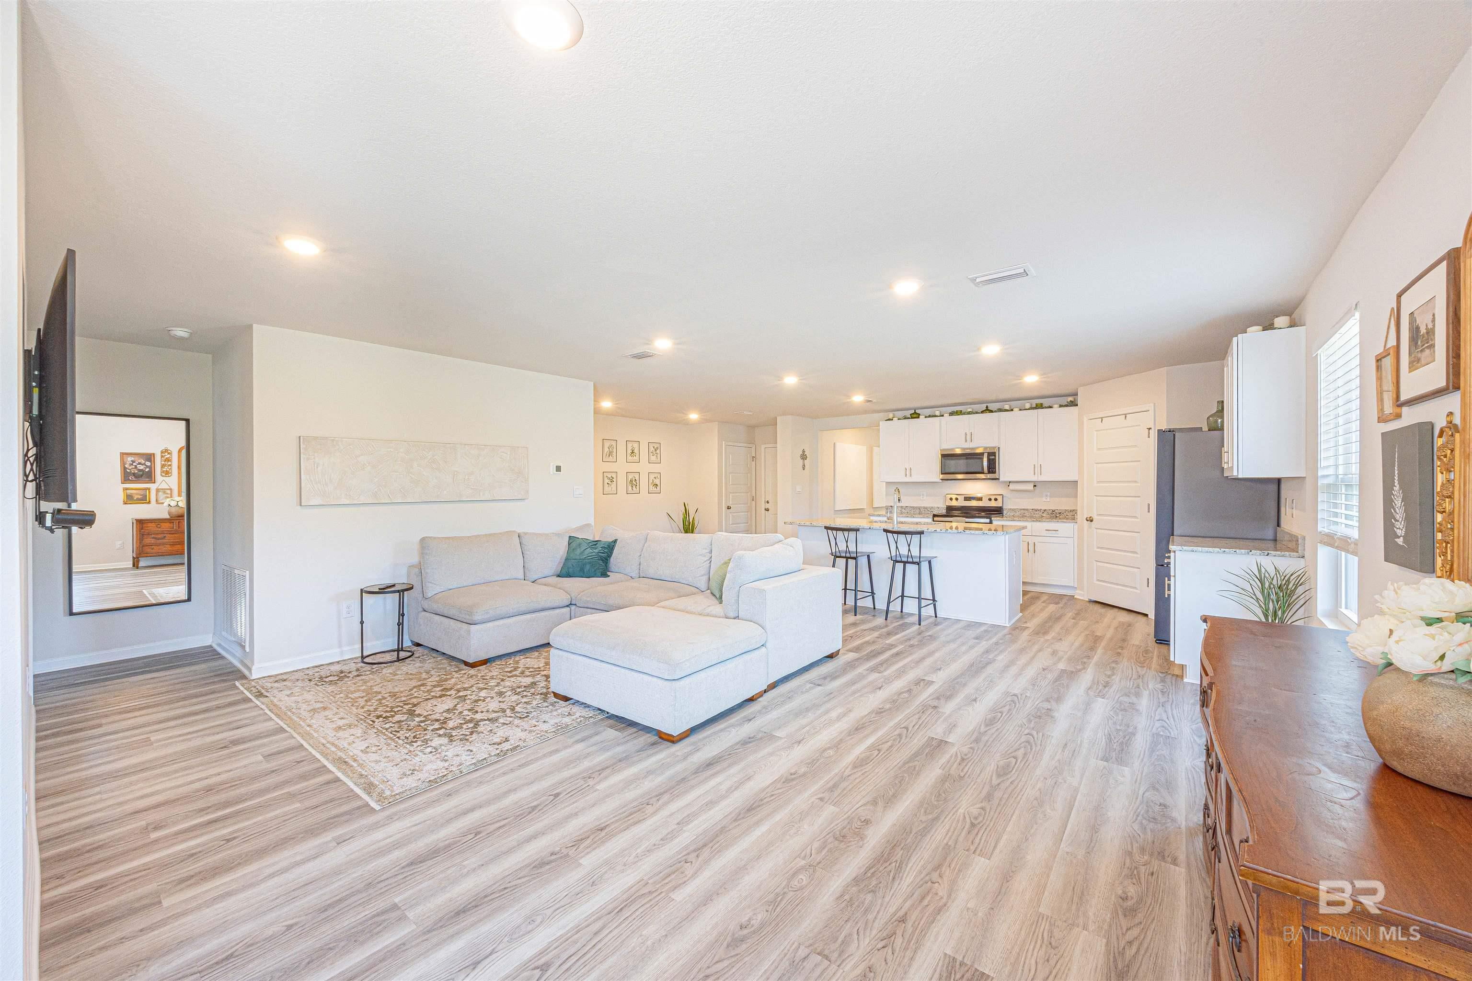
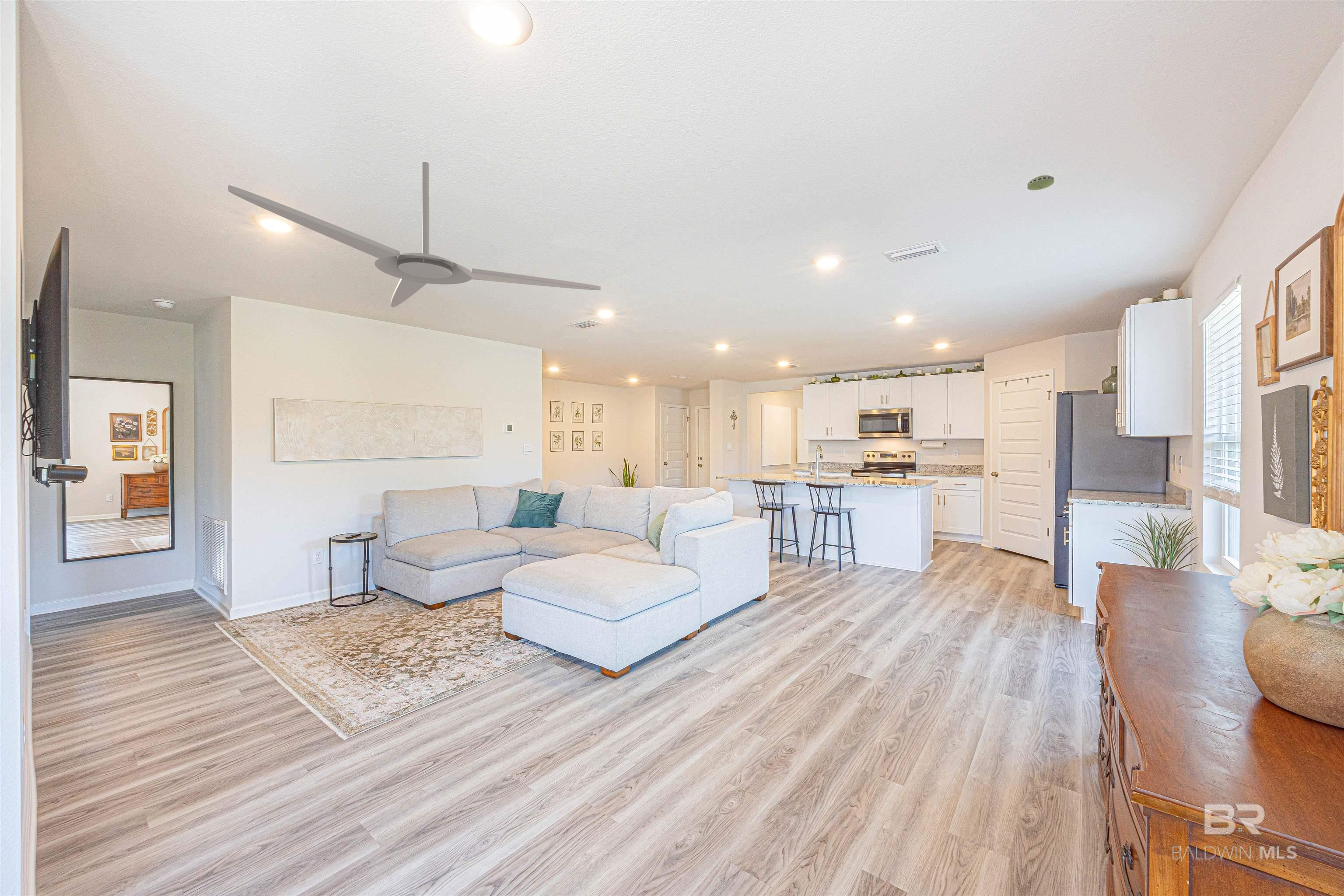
+ ceiling fan [228,161,601,308]
+ smoke detector [1027,175,1054,191]
